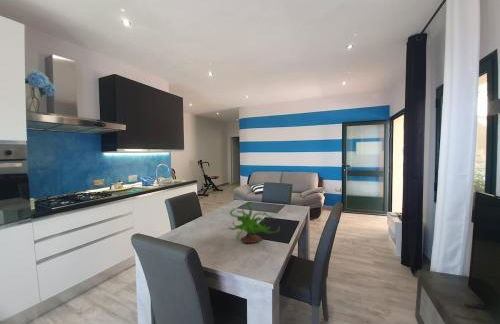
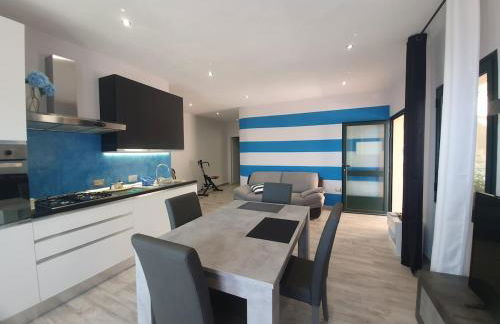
- plant [228,201,281,244]
